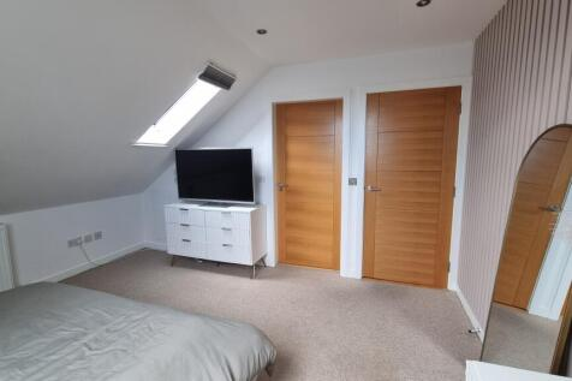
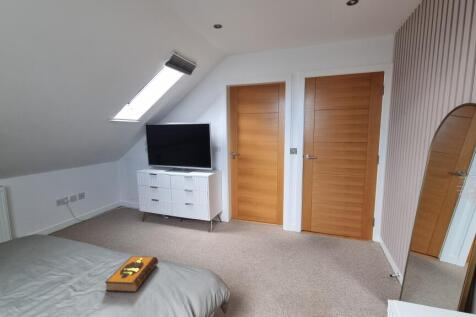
+ hardback book [104,255,159,293]
